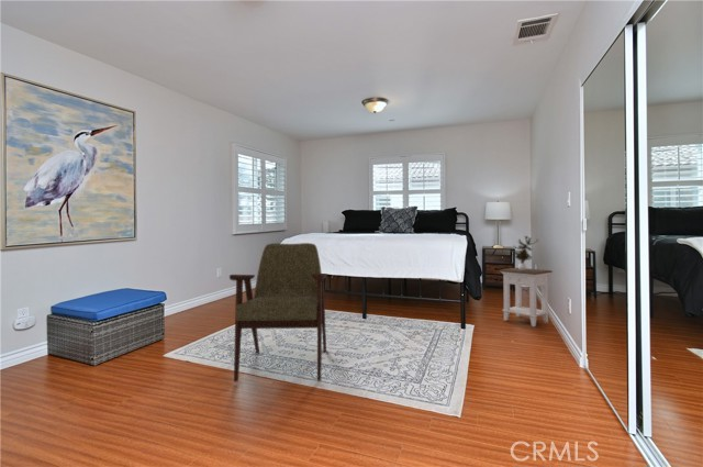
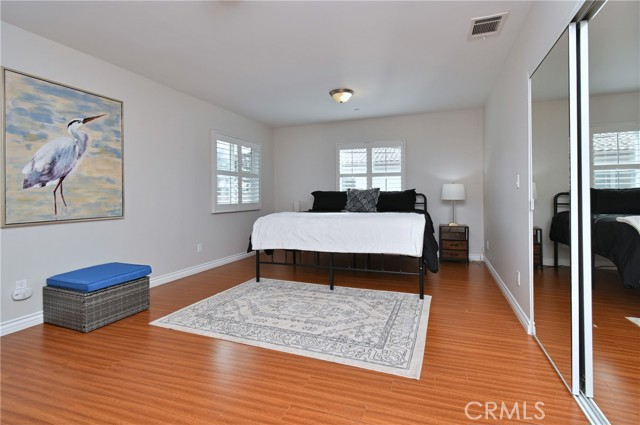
- potted plant [511,235,539,270]
- armchair [228,242,328,382]
- nightstand [498,267,554,327]
